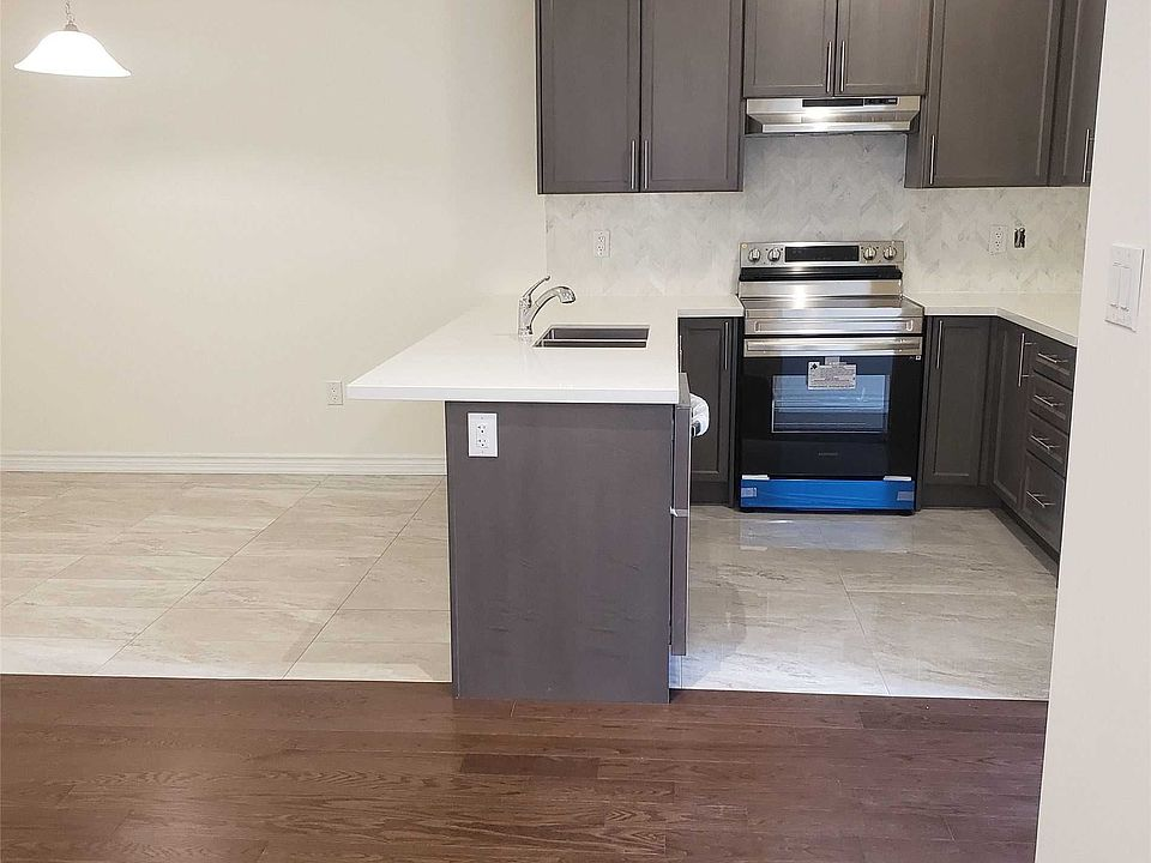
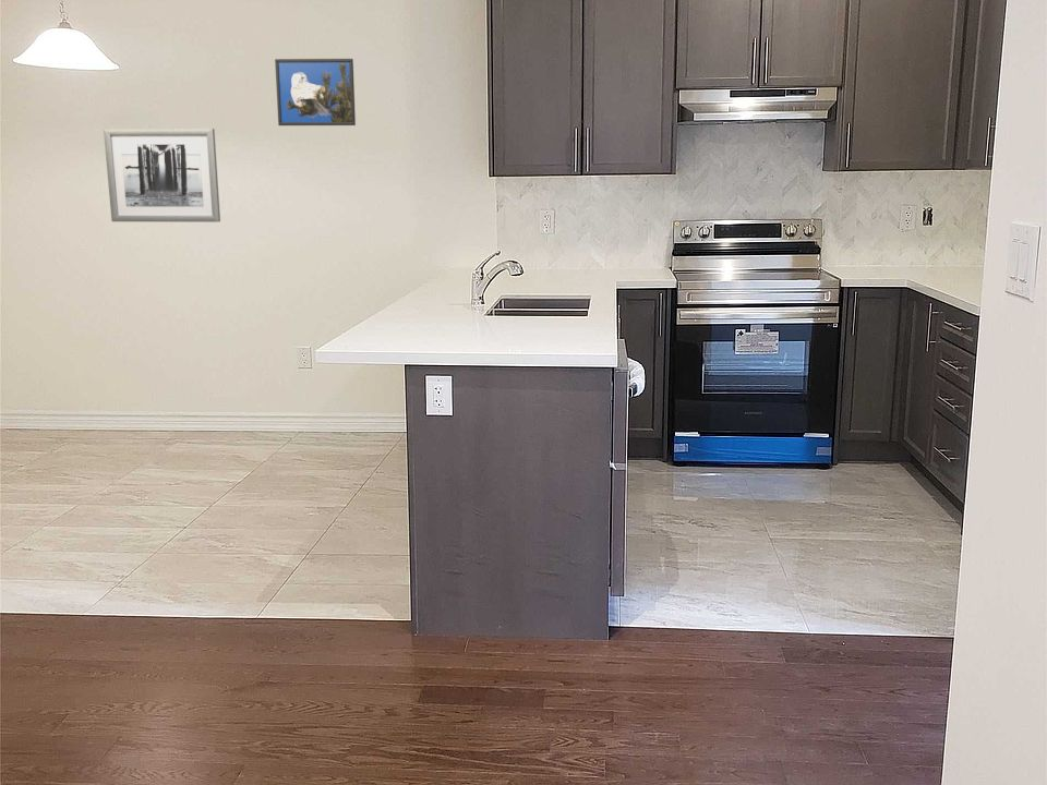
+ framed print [274,58,357,126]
+ wall art [103,128,221,224]
